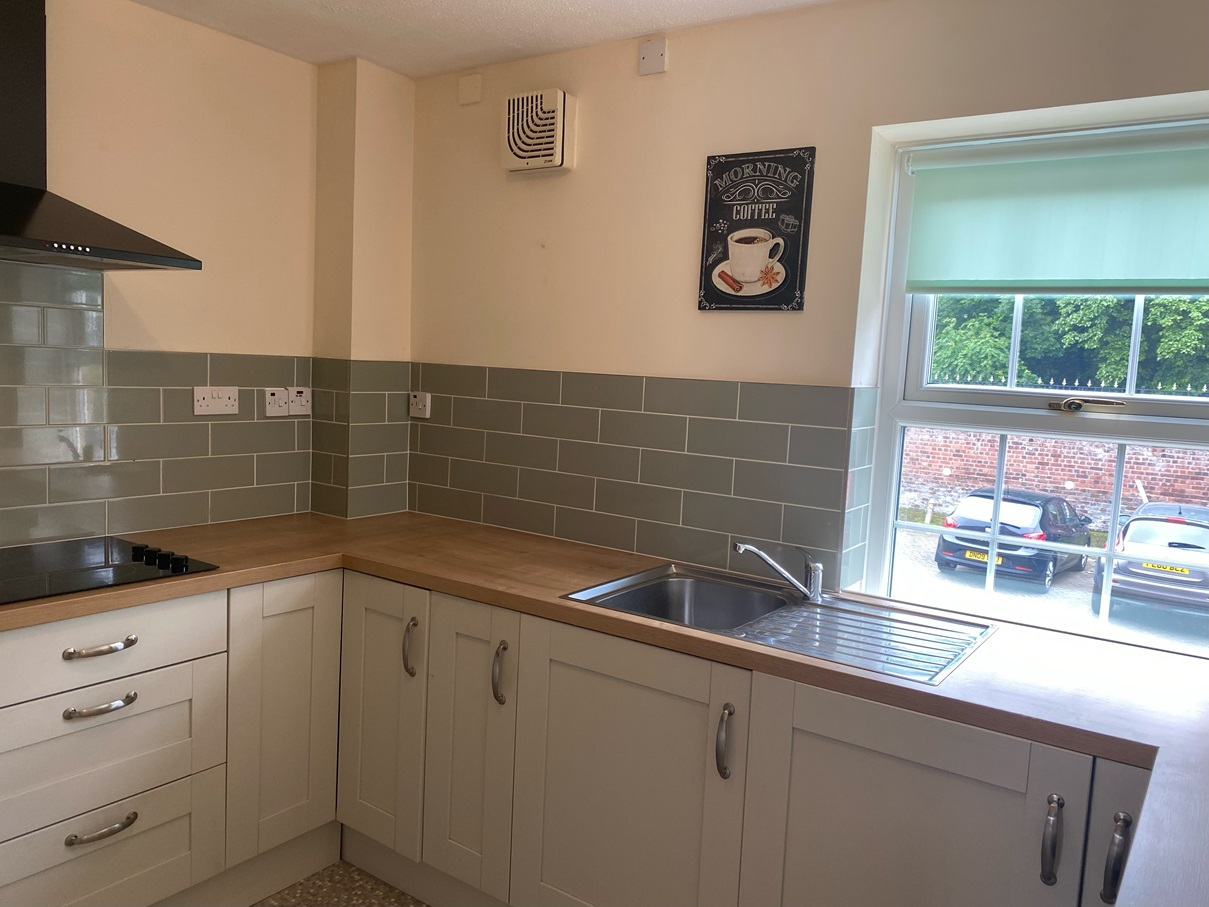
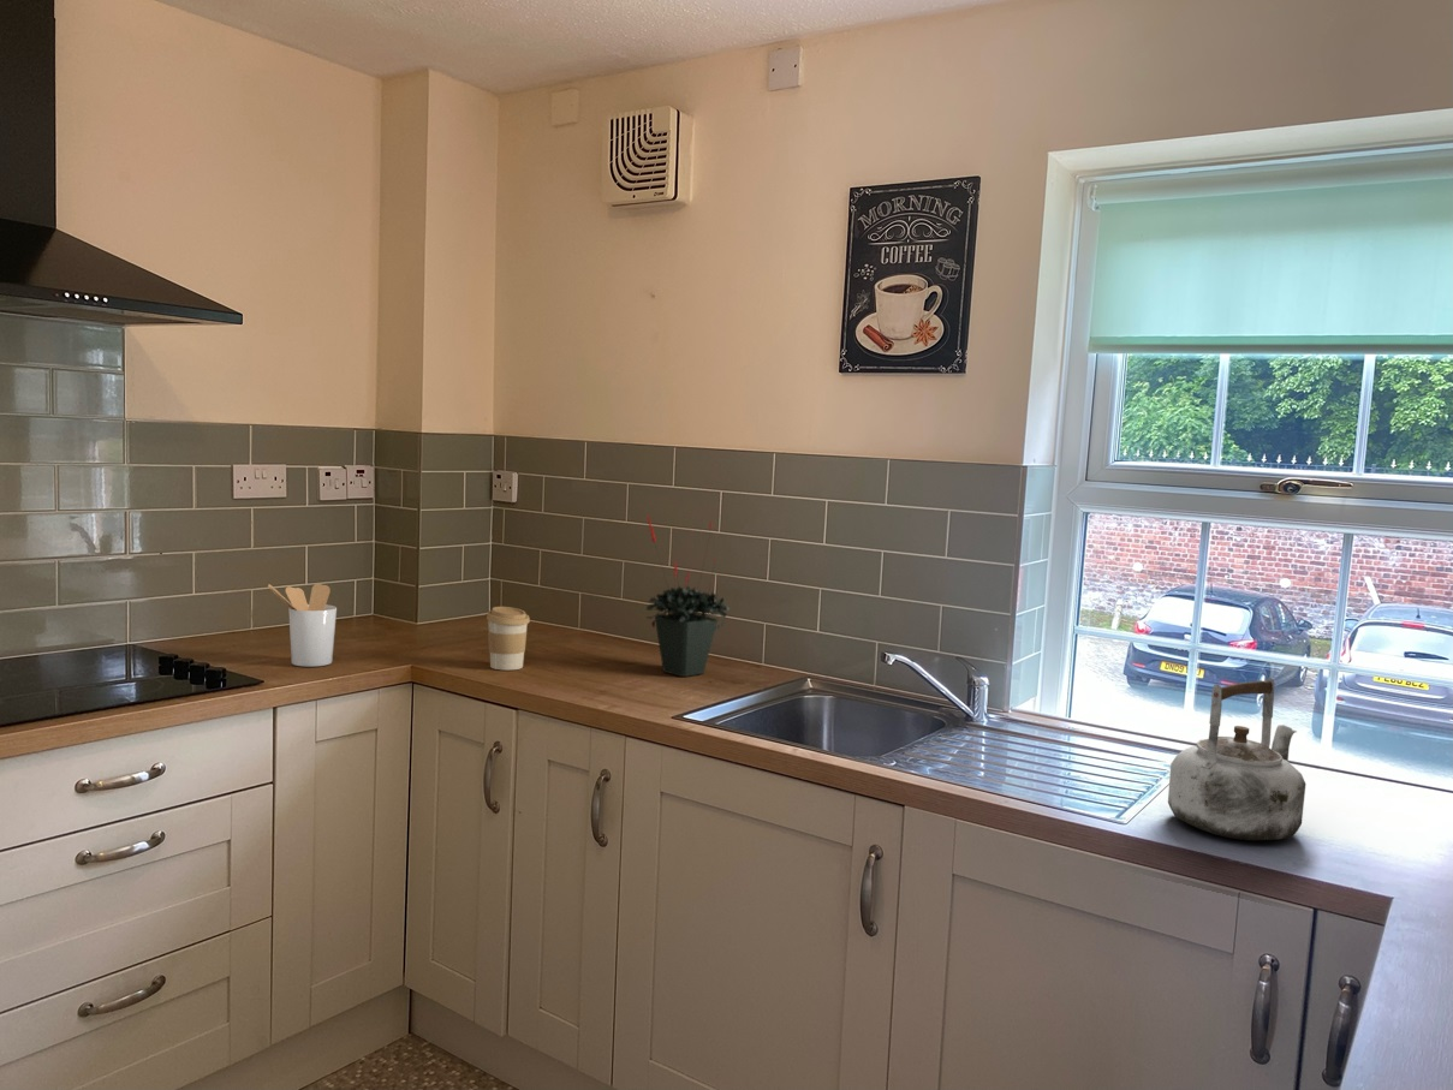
+ utensil holder [267,583,338,668]
+ coffee cup [486,606,531,671]
+ potted plant [645,513,732,678]
+ kettle [1167,677,1308,841]
